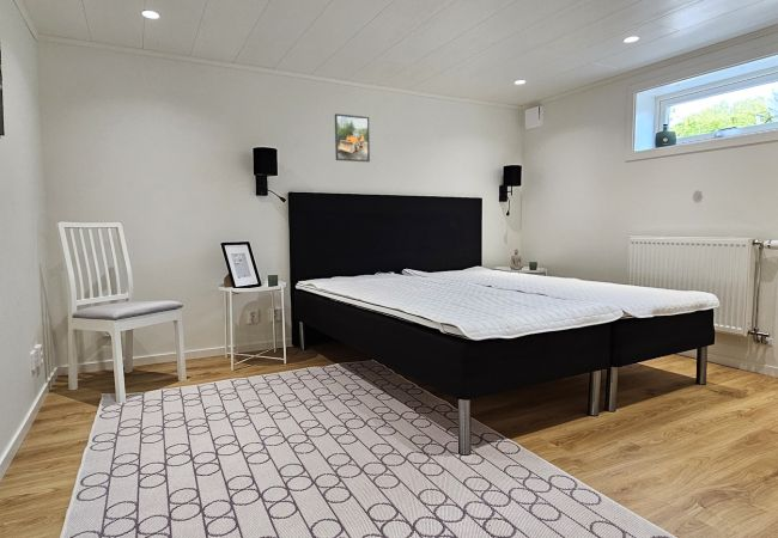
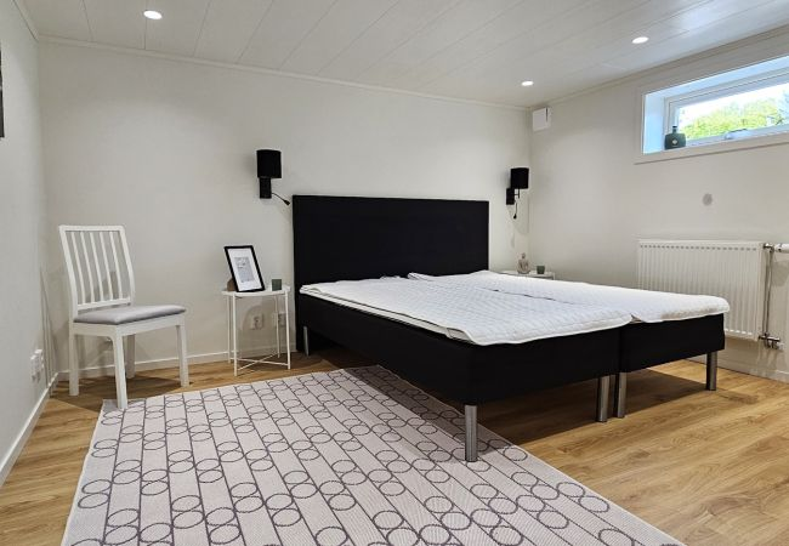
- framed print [334,112,371,163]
